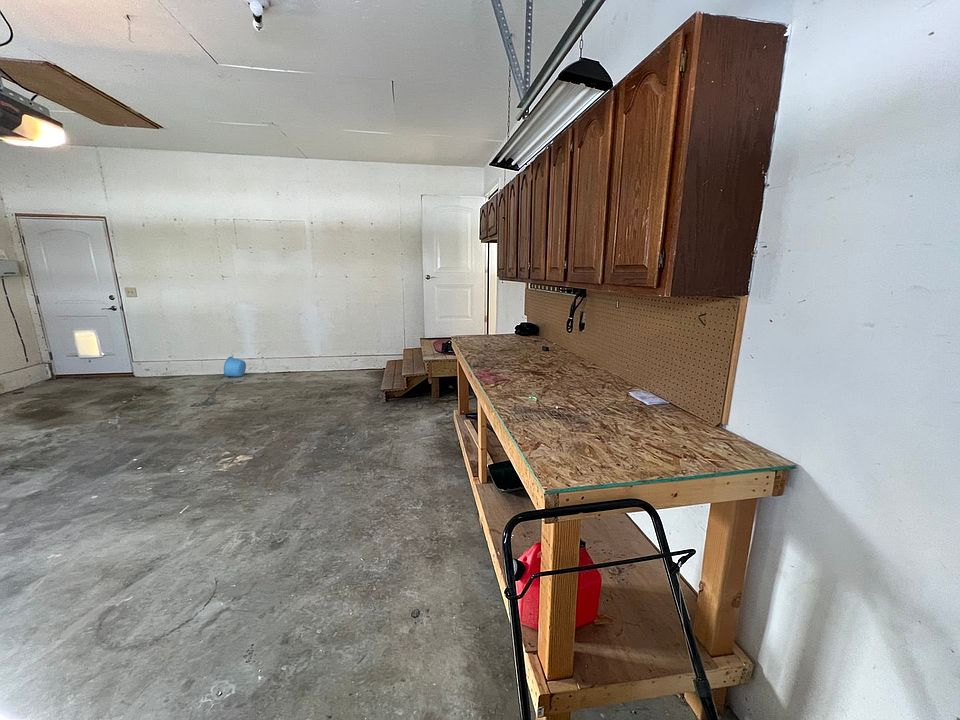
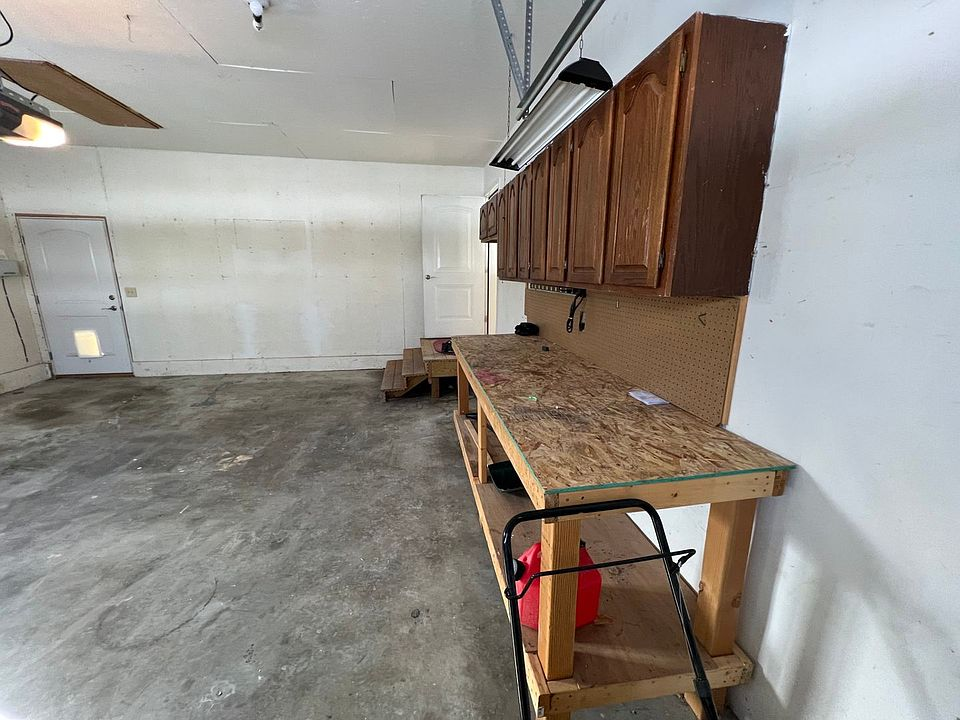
- bowl [223,356,247,378]
